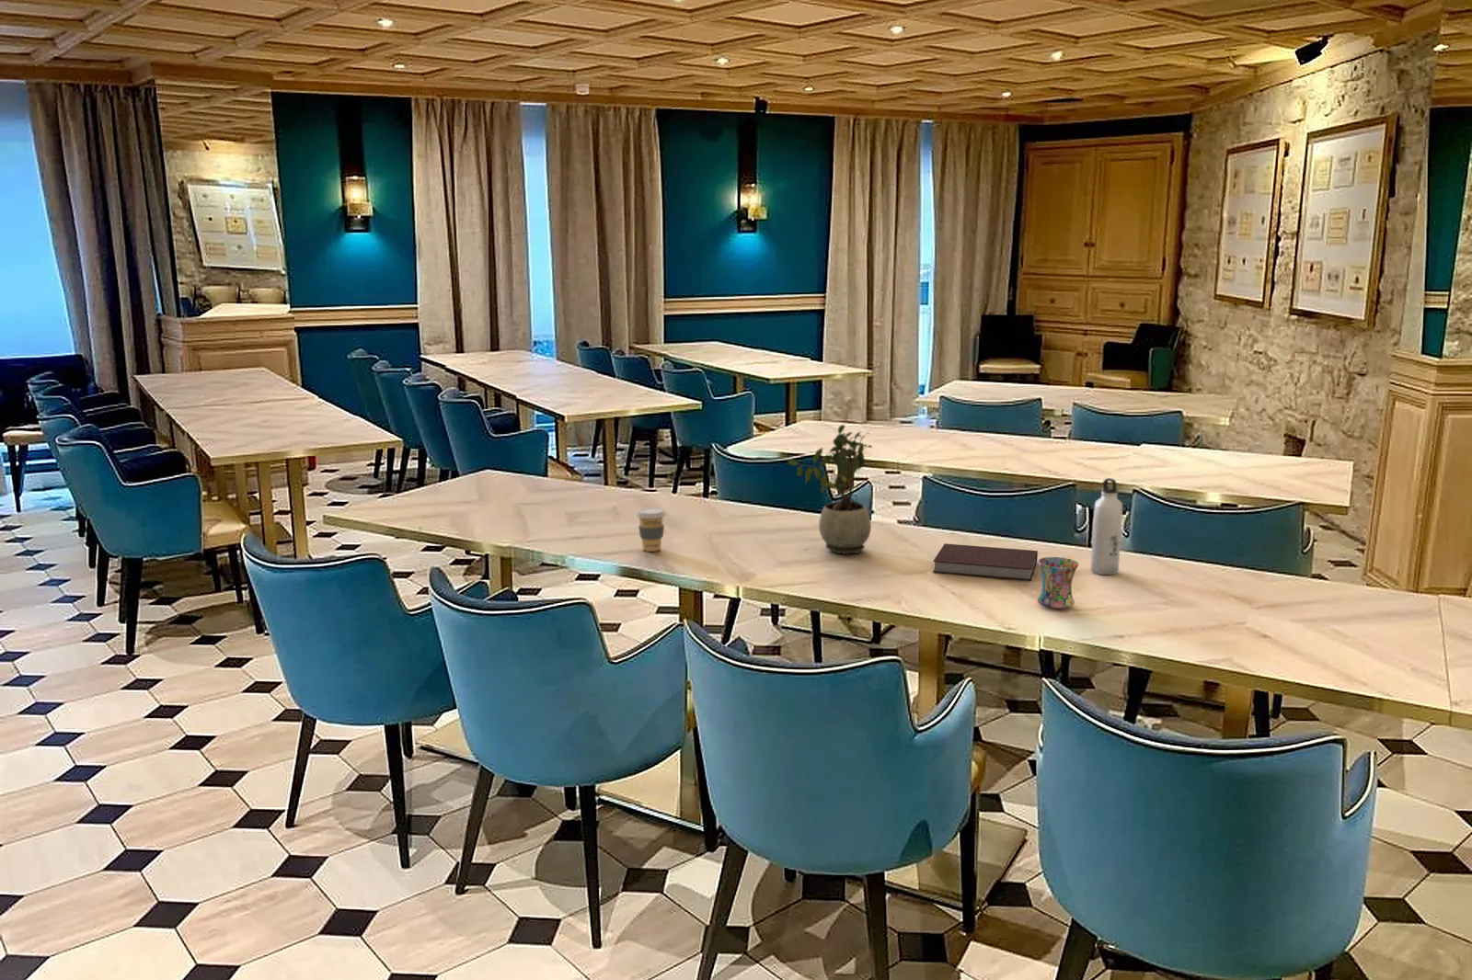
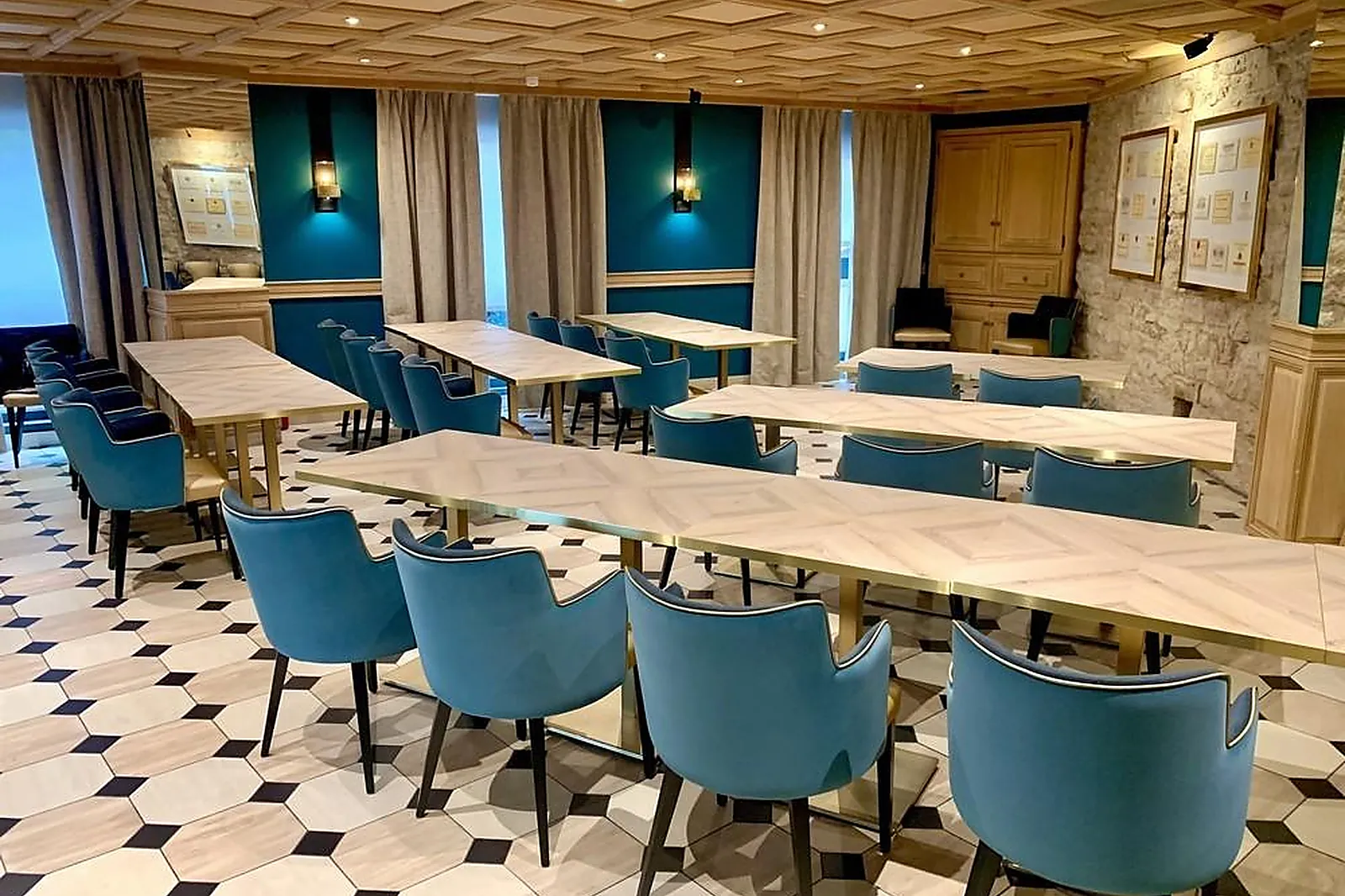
- notebook [932,542,1039,581]
- coffee cup [635,506,667,552]
- water bottle [1090,477,1123,575]
- mug [1036,557,1079,609]
- potted plant [788,423,873,555]
